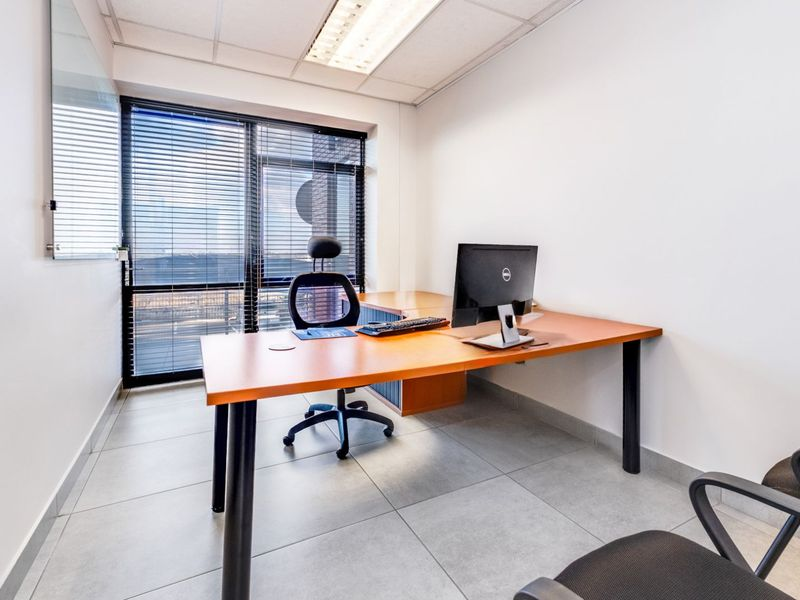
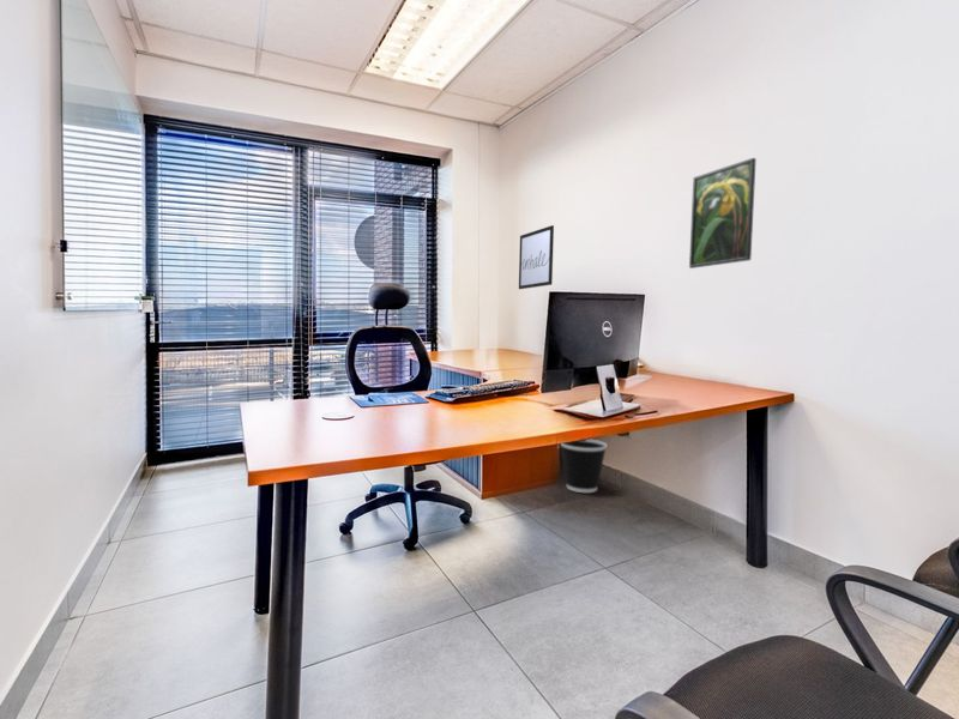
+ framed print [688,157,758,270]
+ wastebasket [560,439,608,494]
+ wall art [518,224,555,290]
